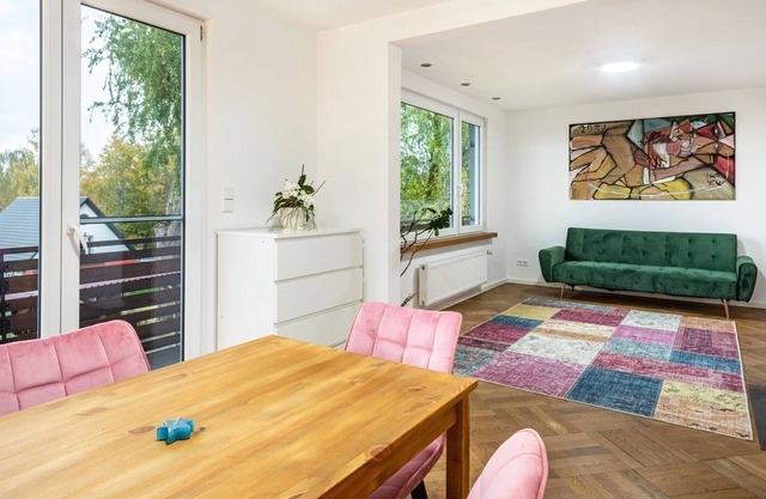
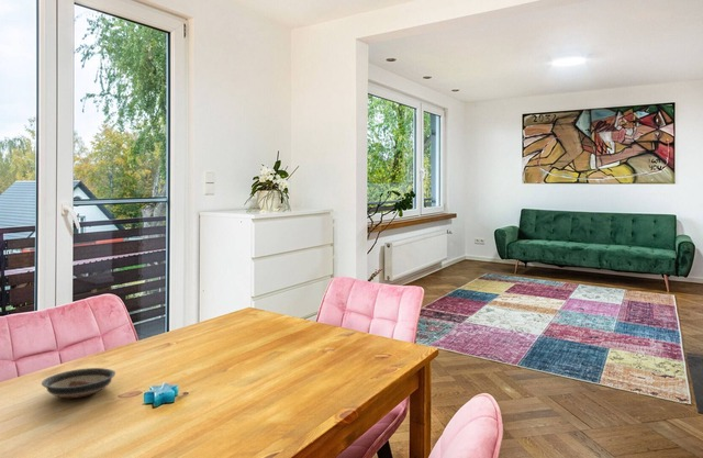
+ saucer [41,367,116,399]
